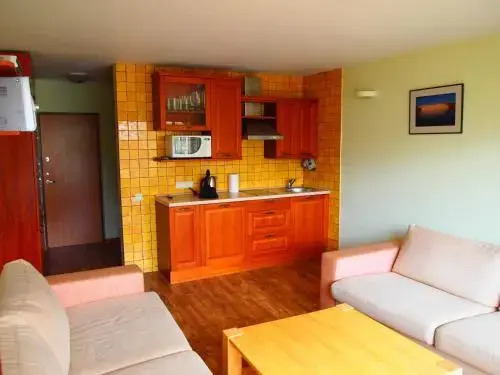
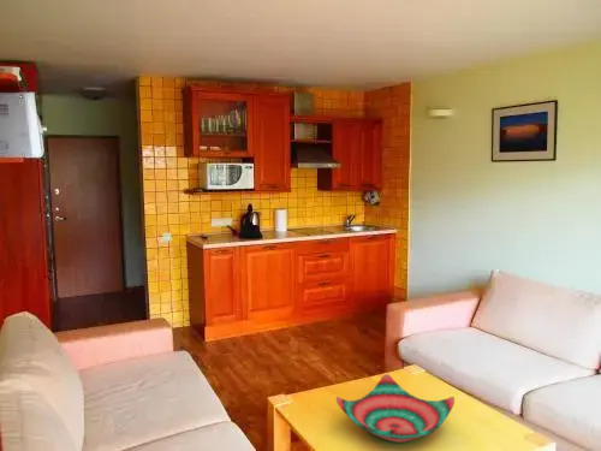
+ decorative bowl [335,373,456,444]
